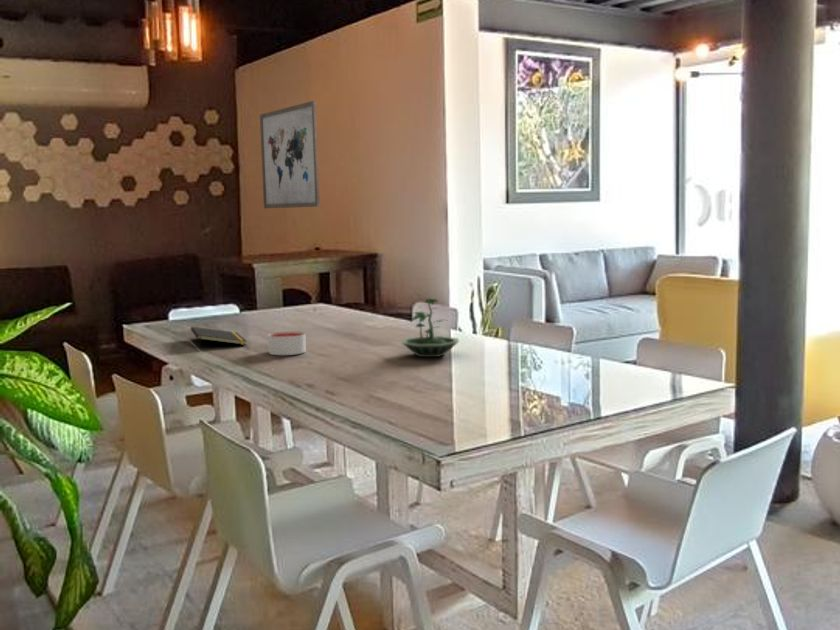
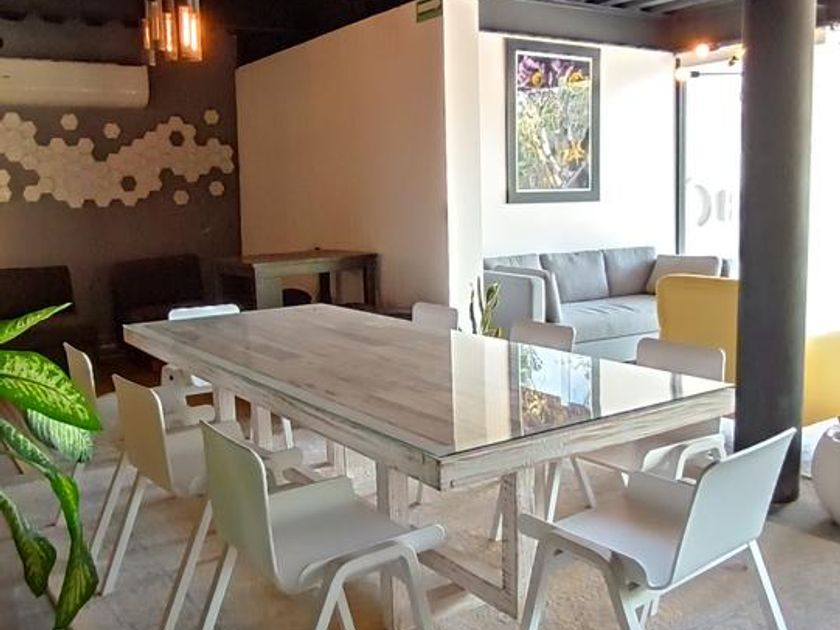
- candle [267,330,307,356]
- terrarium [401,297,460,358]
- wall art [259,100,321,209]
- notepad [190,326,248,350]
